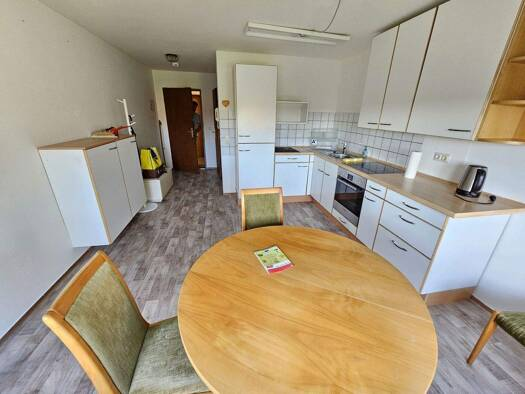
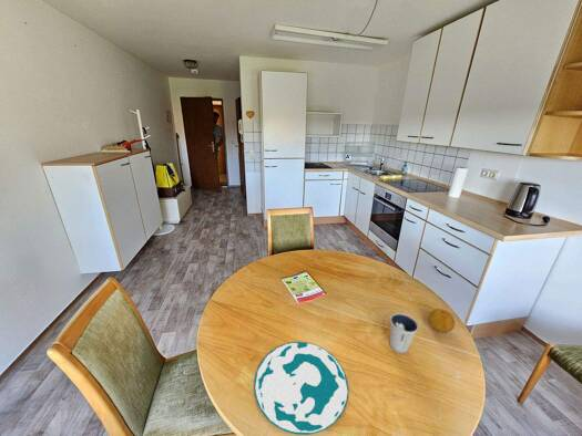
+ fruit [427,308,456,334]
+ plate [253,341,349,436]
+ dixie cup [389,312,419,354]
